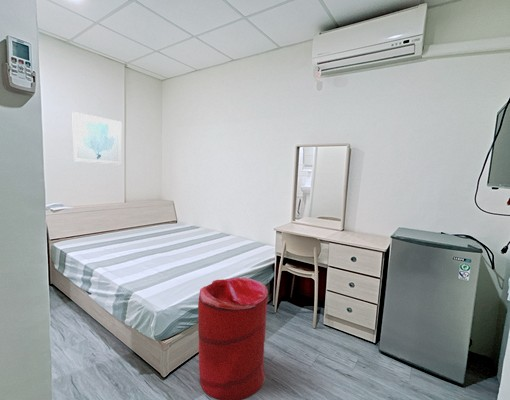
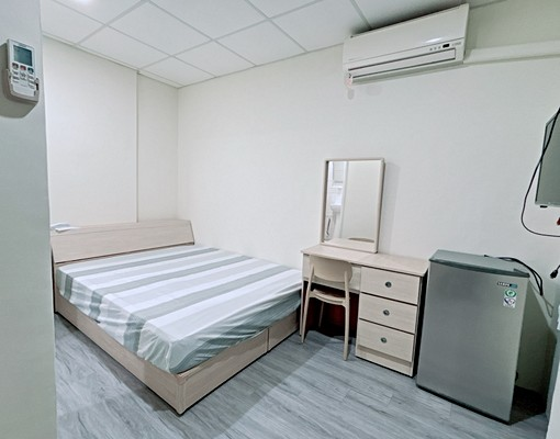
- laundry hamper [197,276,269,400]
- wall art [71,111,122,165]
